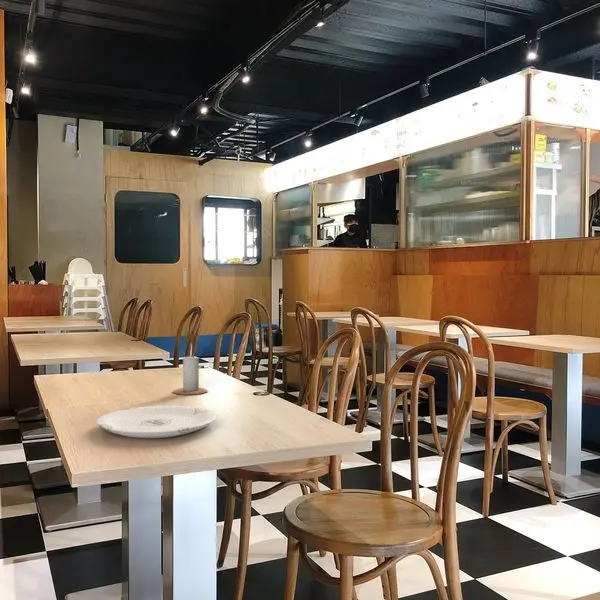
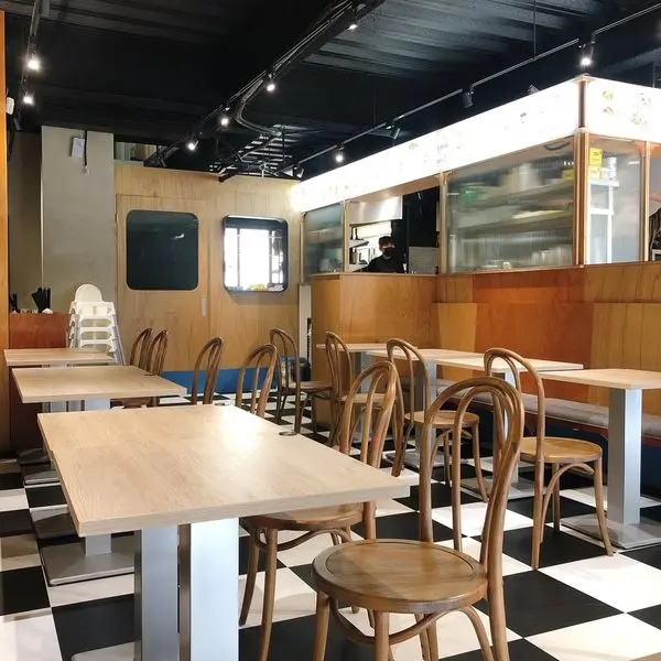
- plate [95,405,217,439]
- candle [172,342,208,396]
